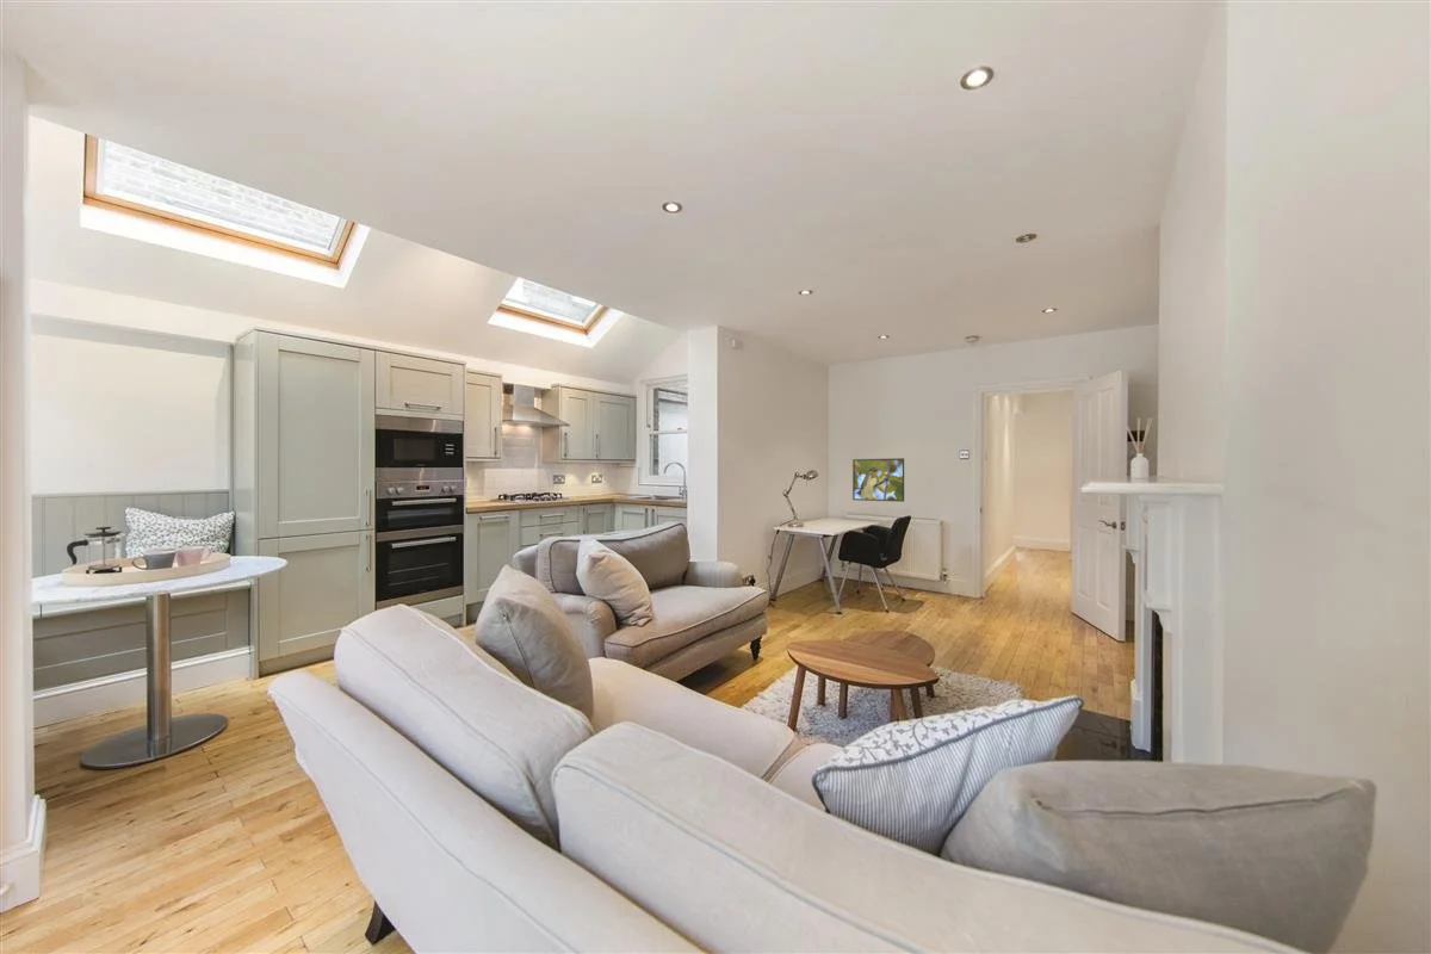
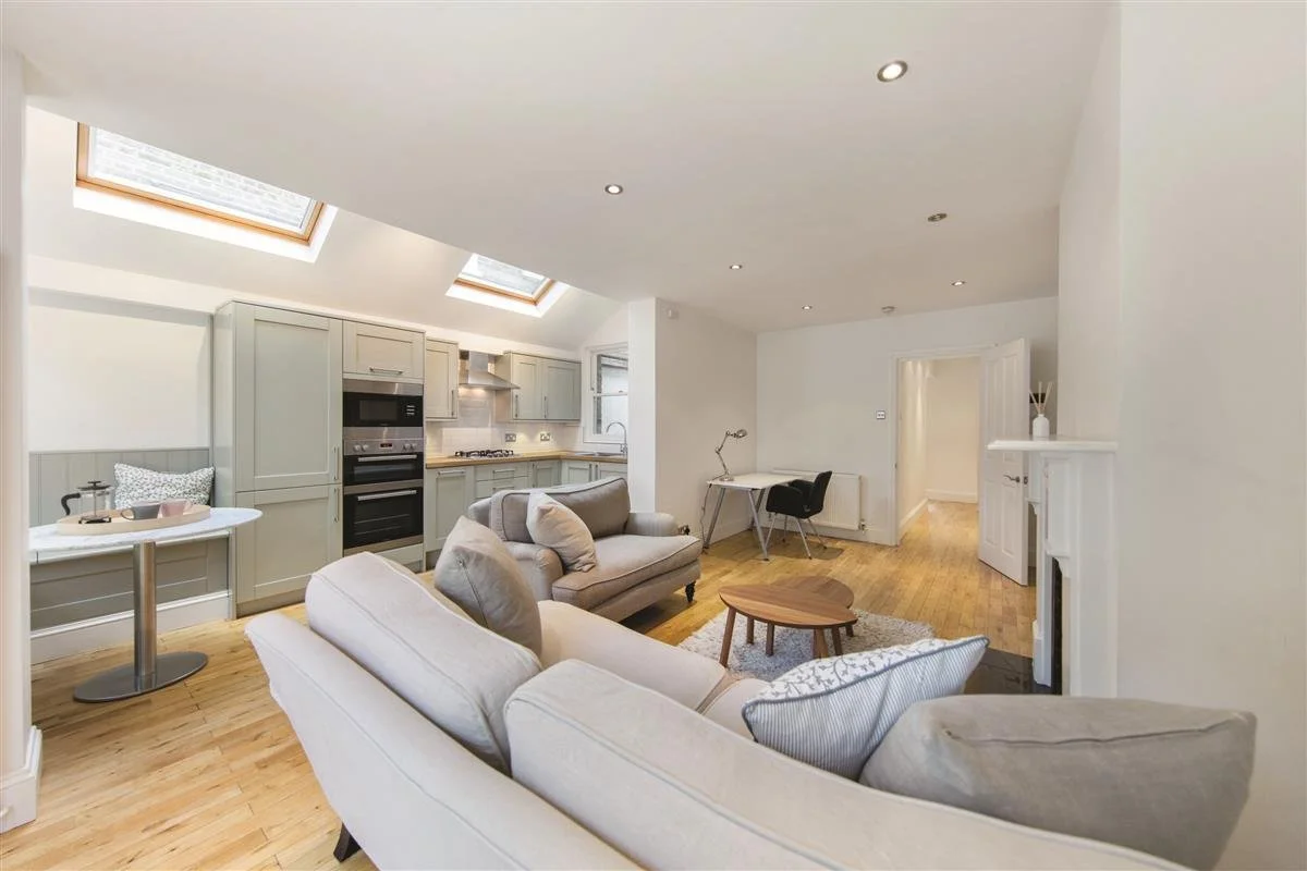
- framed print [851,457,905,503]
